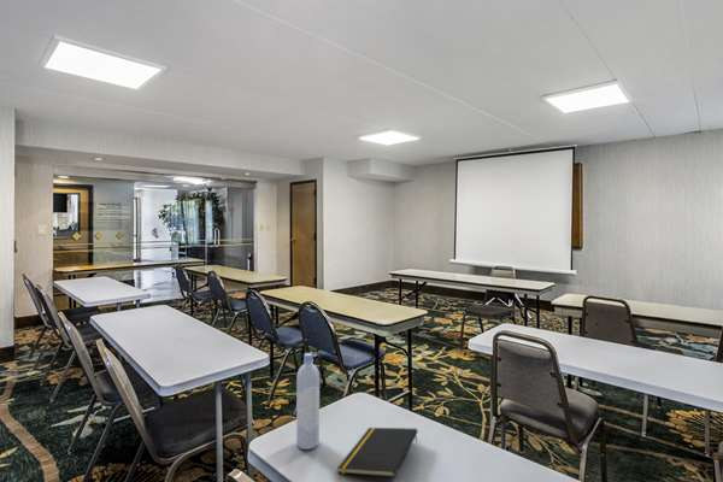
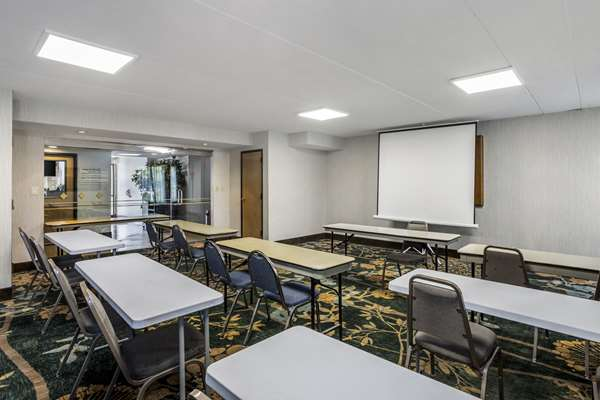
- bottle [295,352,321,451]
- notepad [336,427,419,478]
